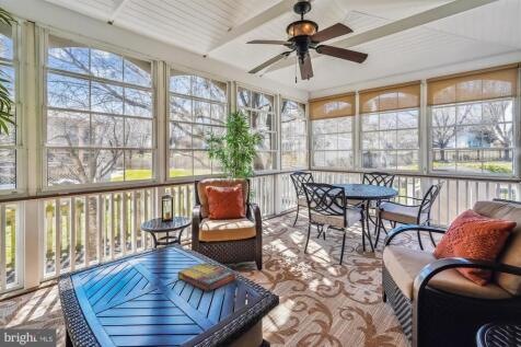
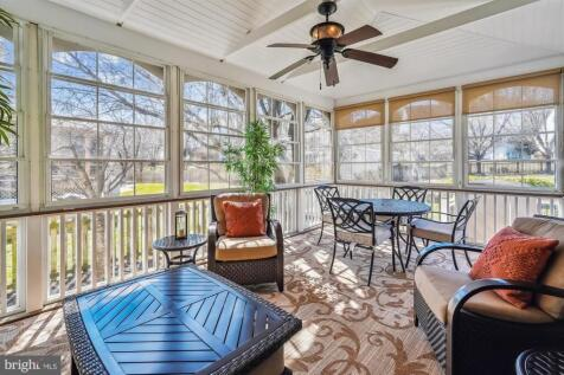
- game compilation box [177,262,236,292]
